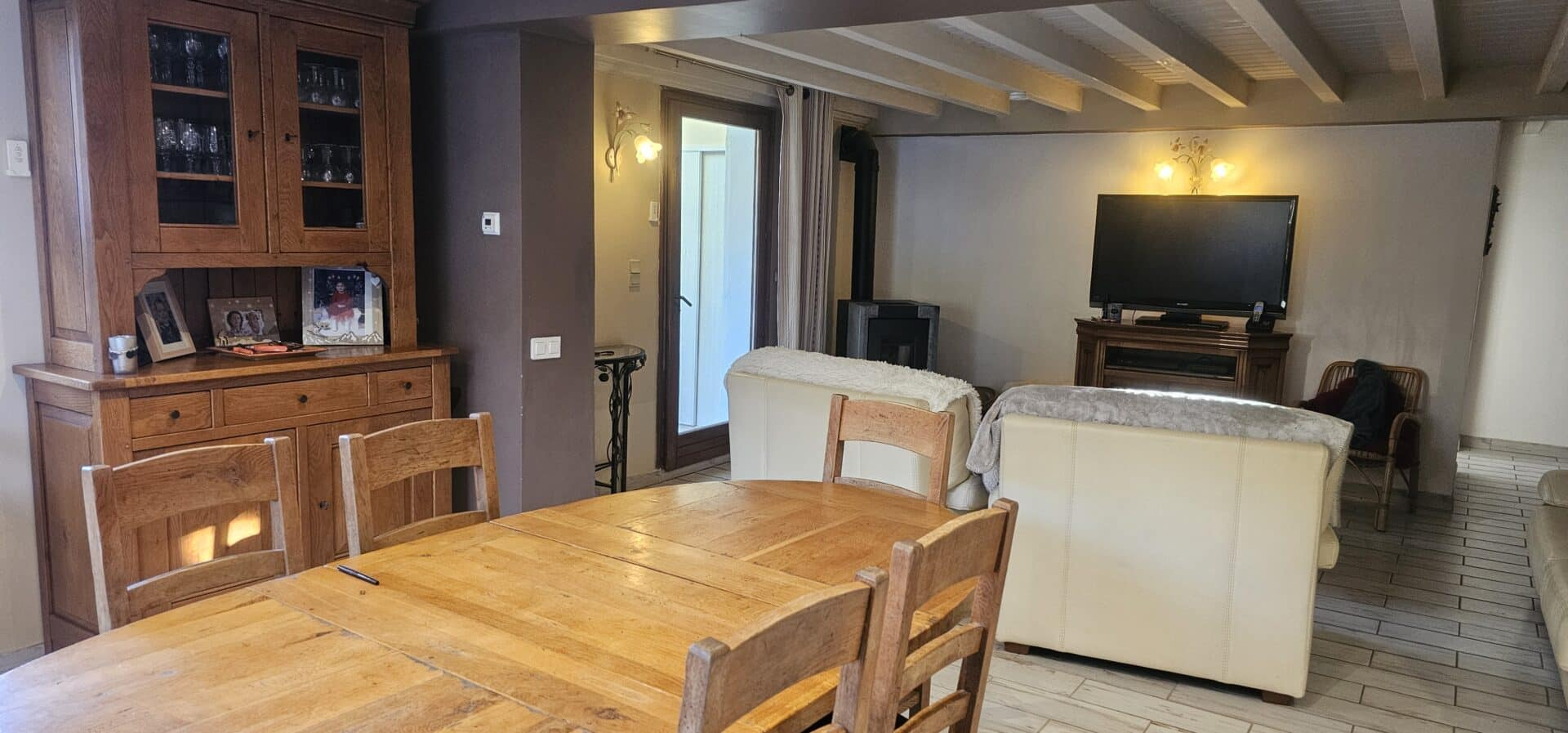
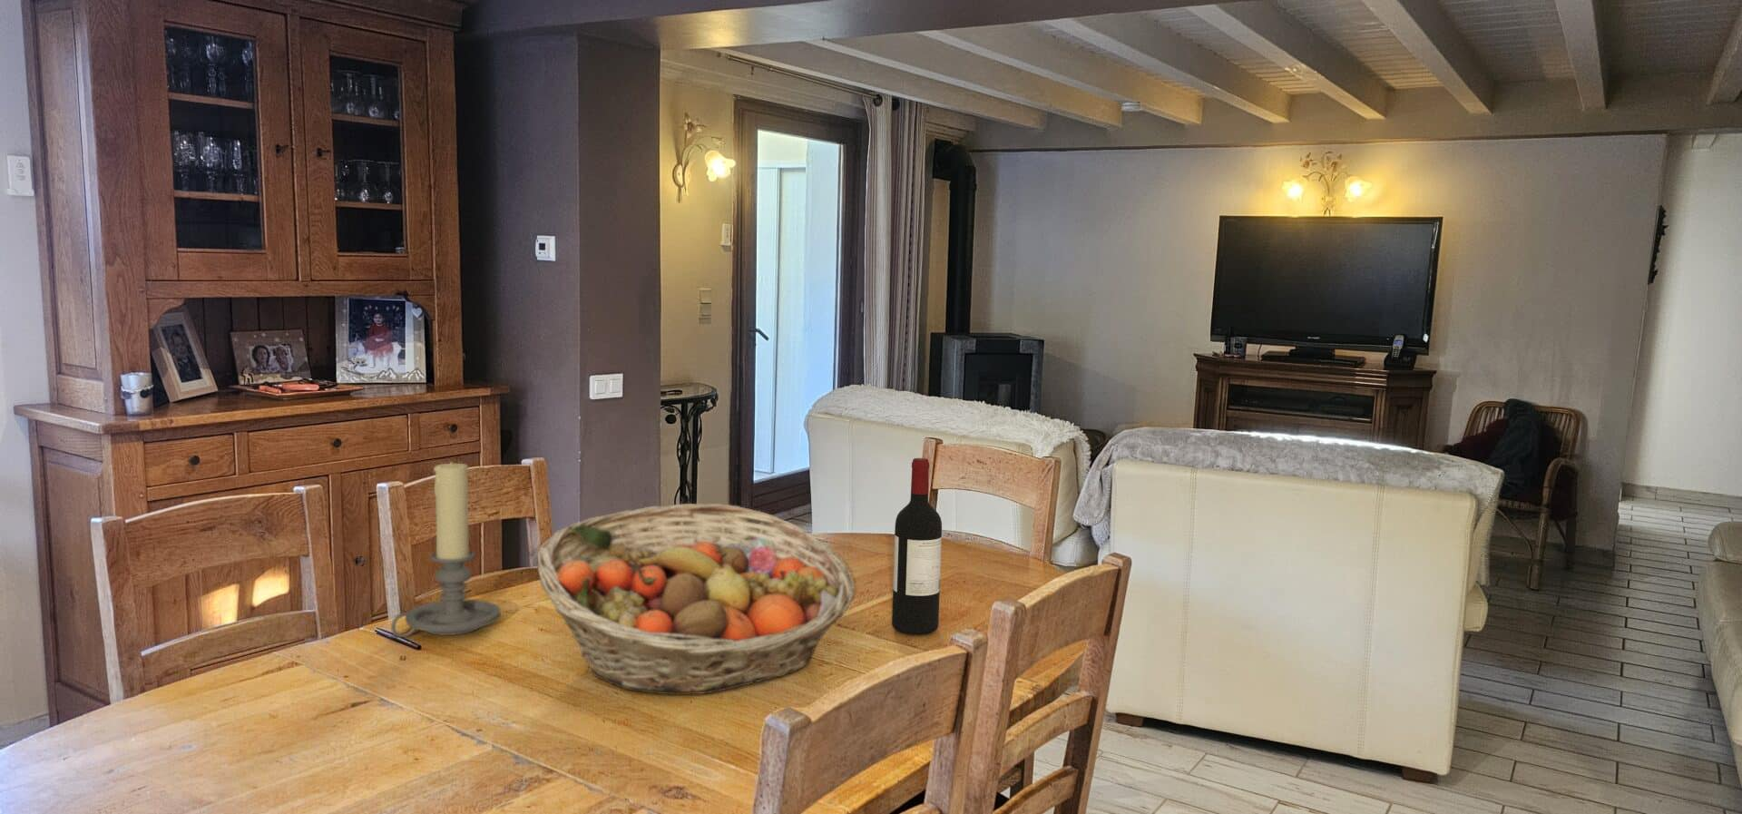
+ fruit basket [537,503,857,695]
+ candle holder [390,461,502,637]
+ wine bottle [891,458,943,635]
